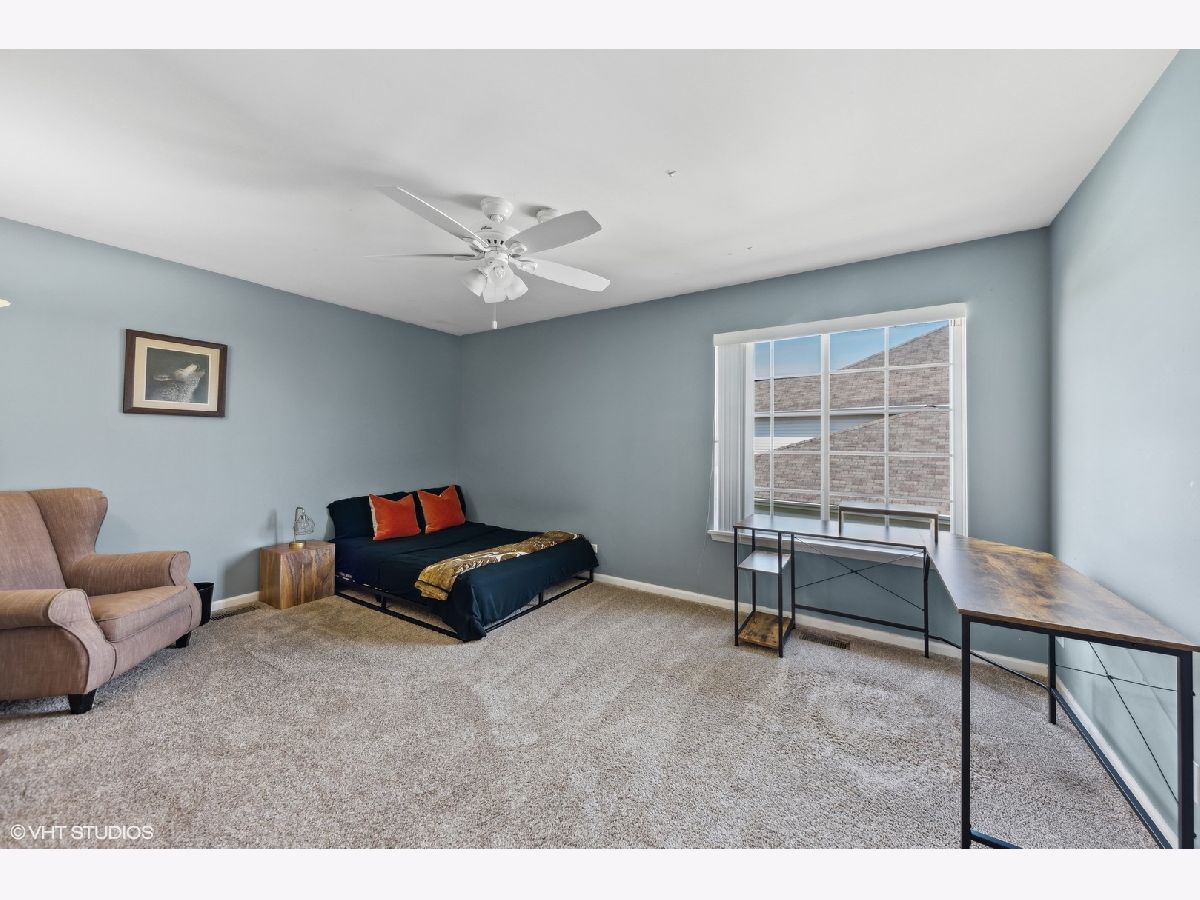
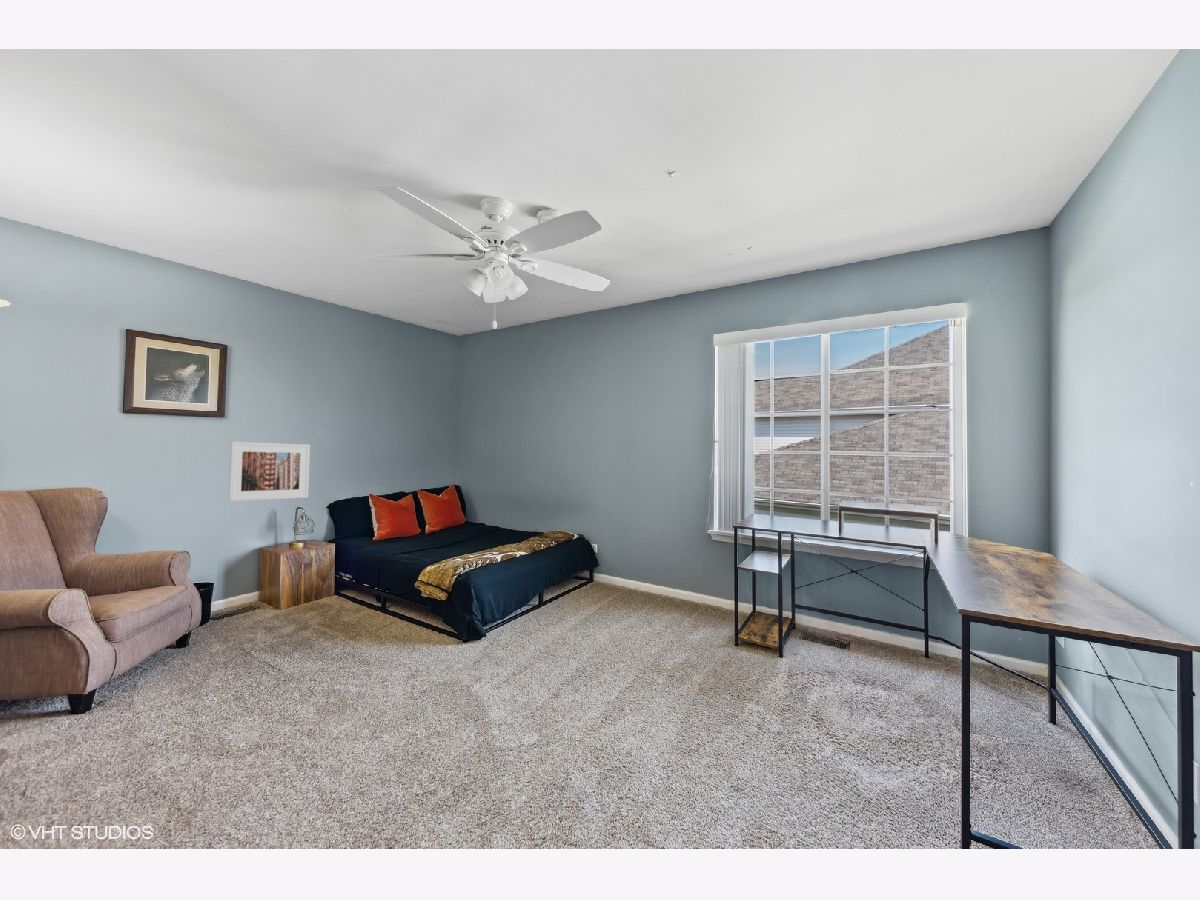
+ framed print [227,441,311,502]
